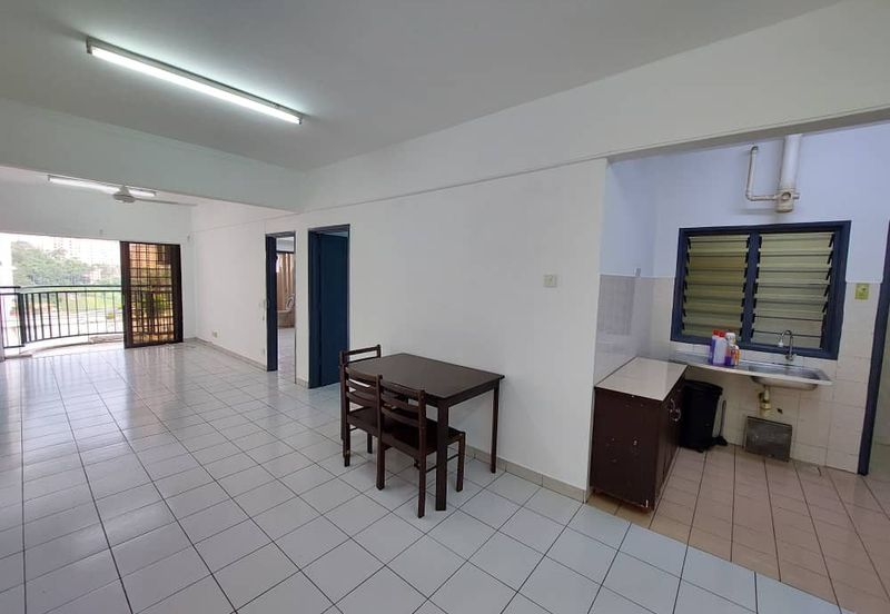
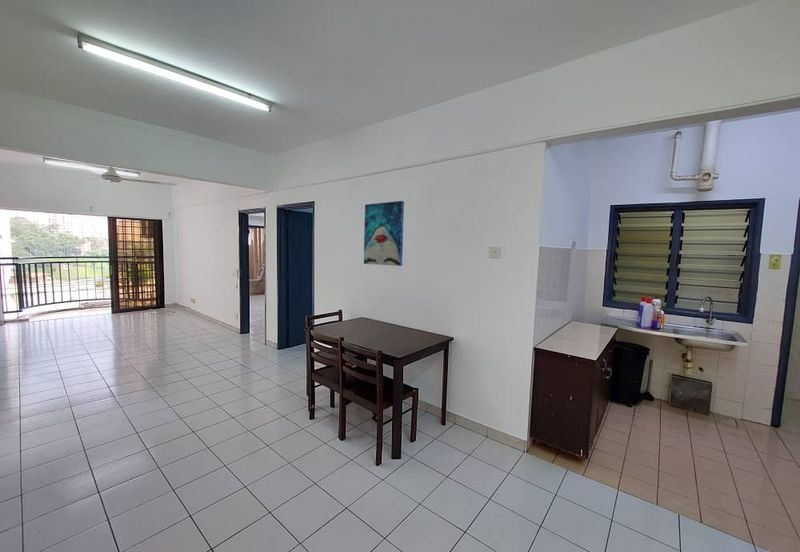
+ wall art [363,200,405,267]
